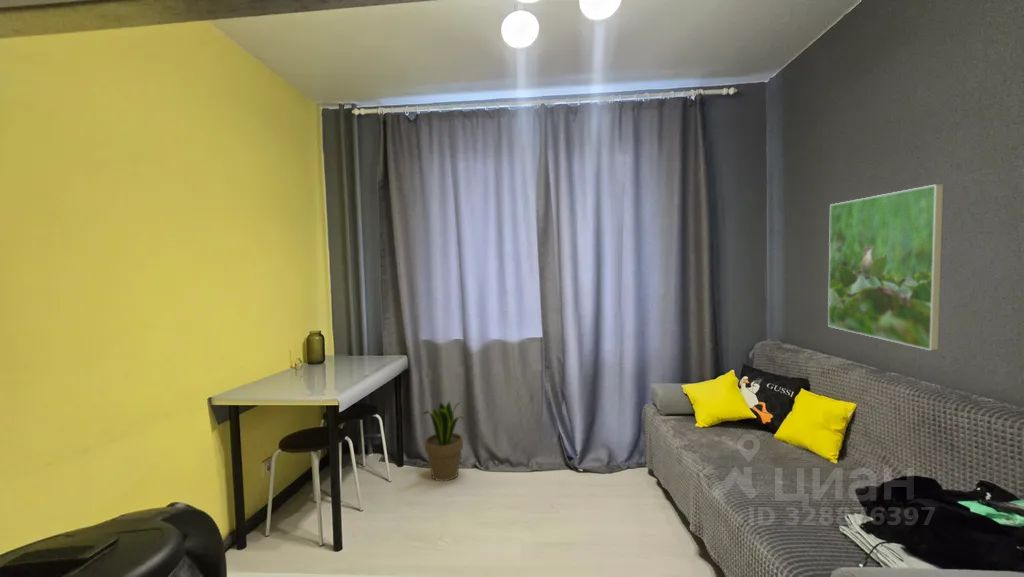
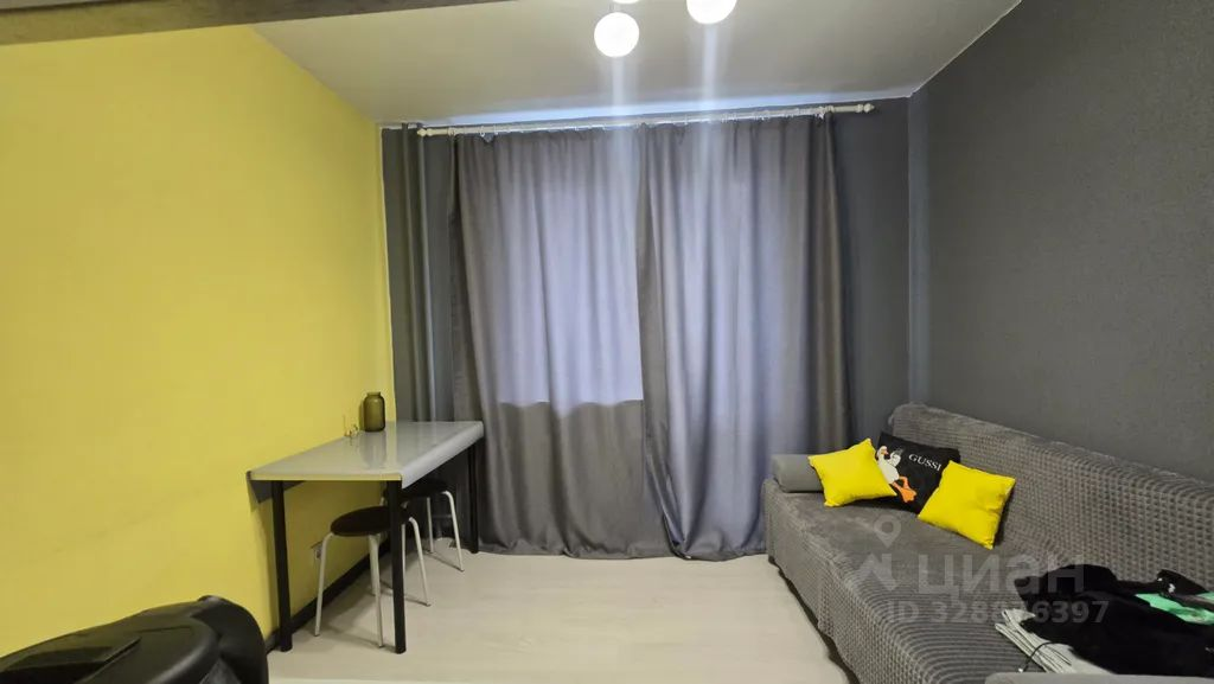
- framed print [827,183,945,352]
- potted plant [422,400,466,482]
